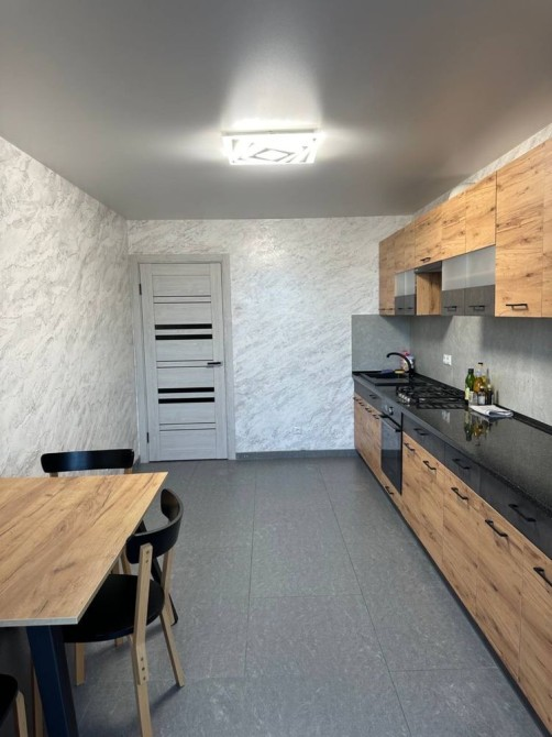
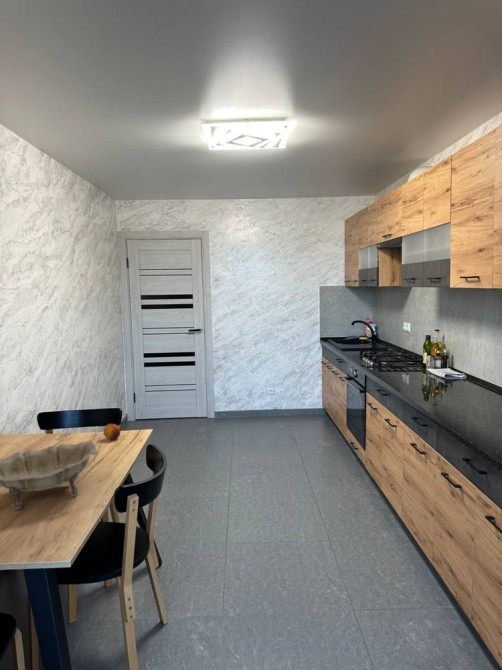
+ decorative bowl [0,441,98,511]
+ fruit [103,423,121,441]
